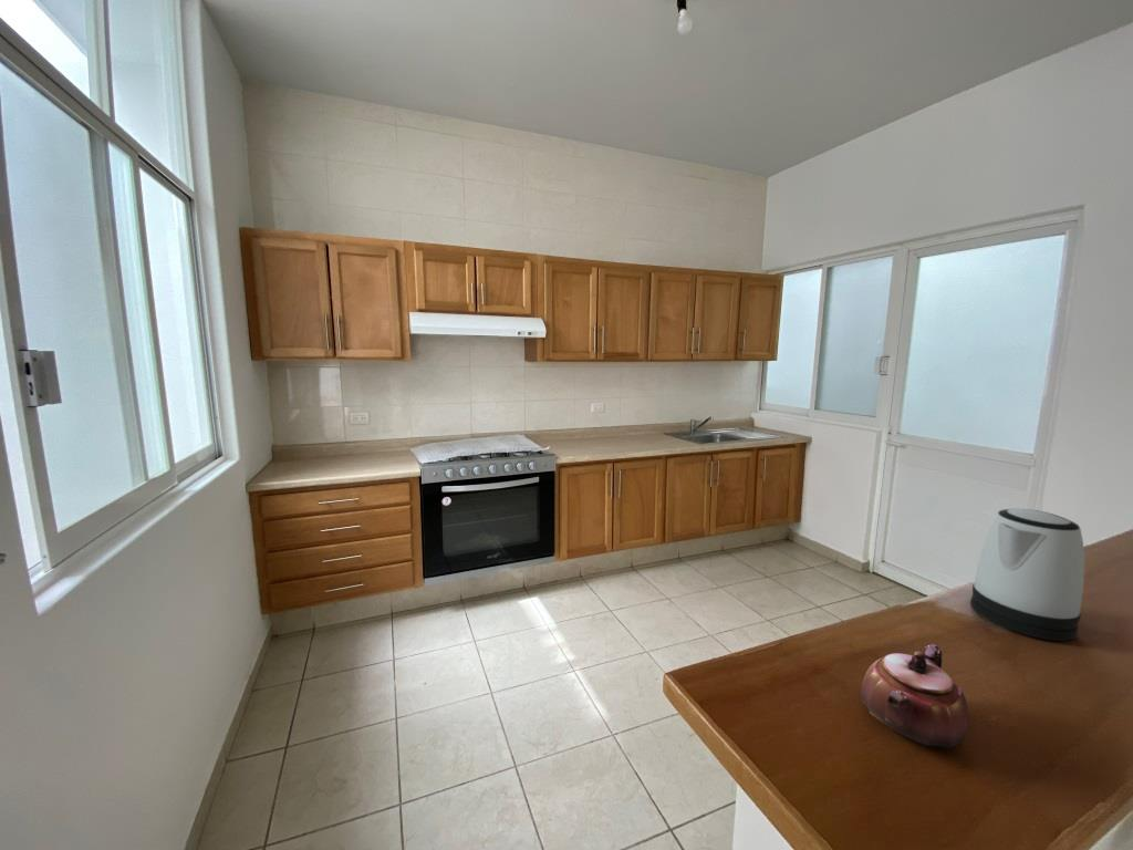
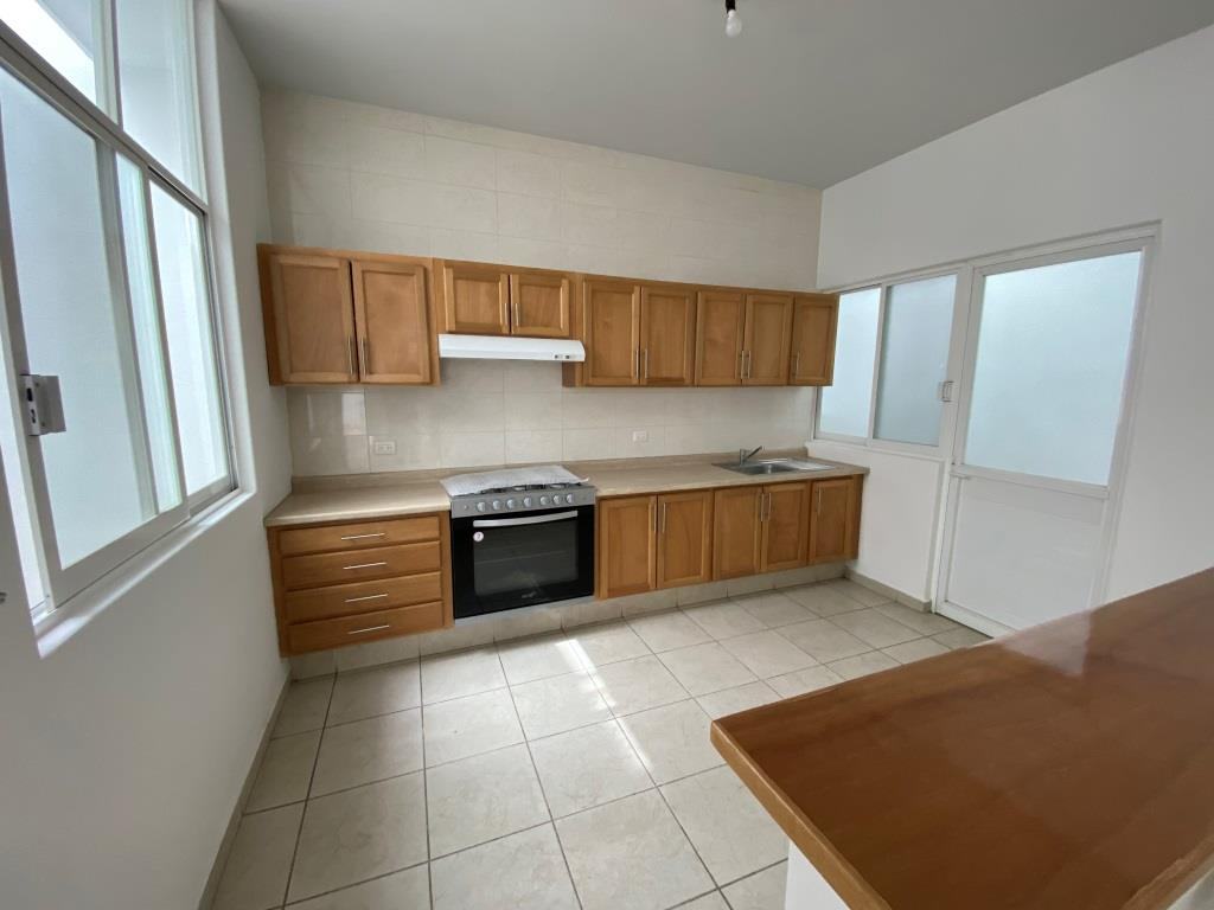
- kettle [969,508,1085,642]
- teapot [860,643,969,749]
